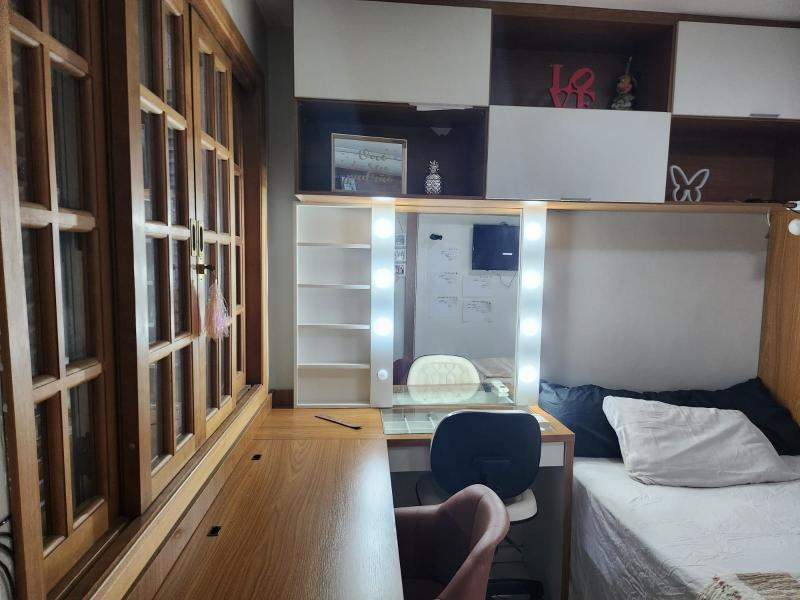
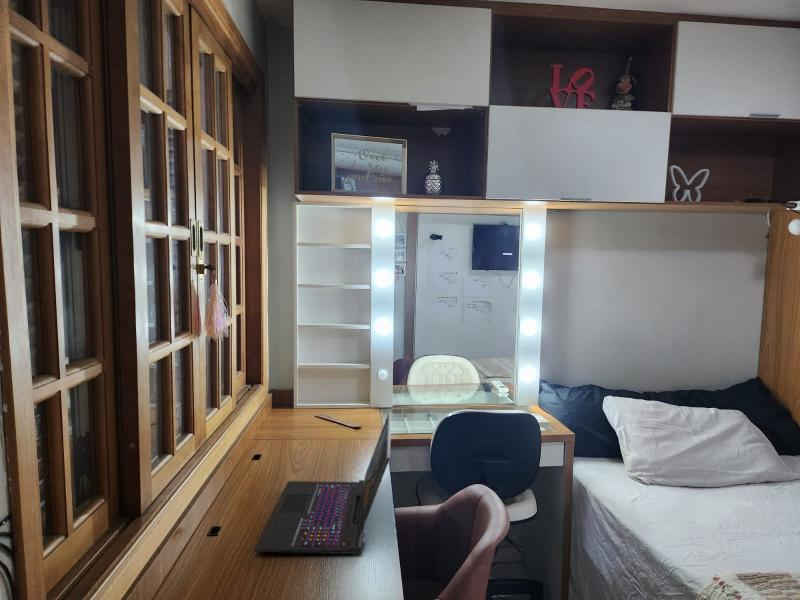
+ laptop [253,410,392,555]
